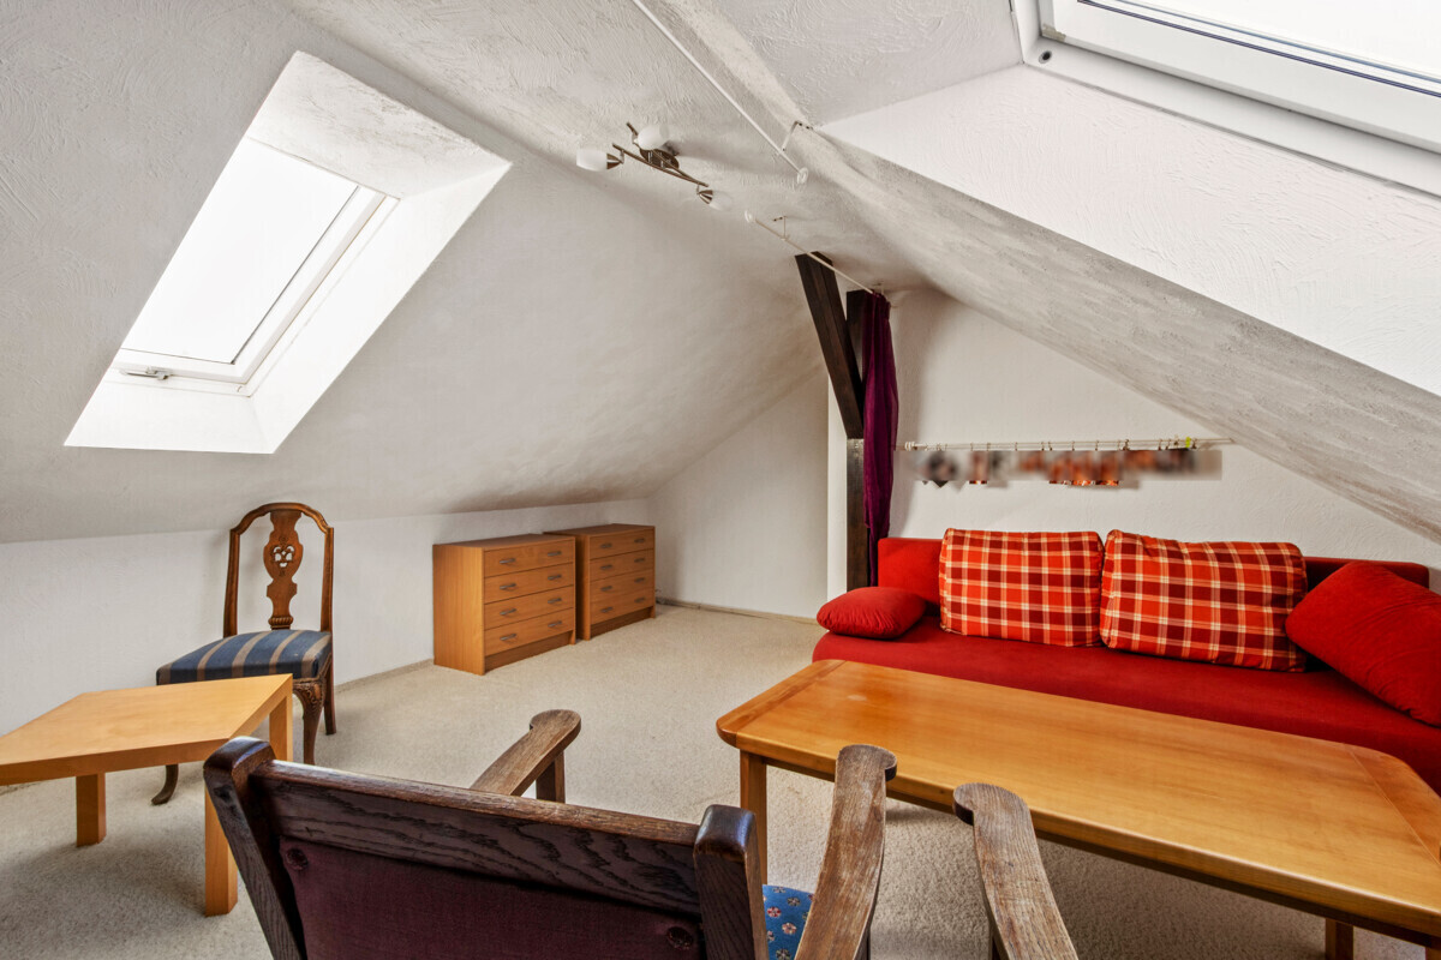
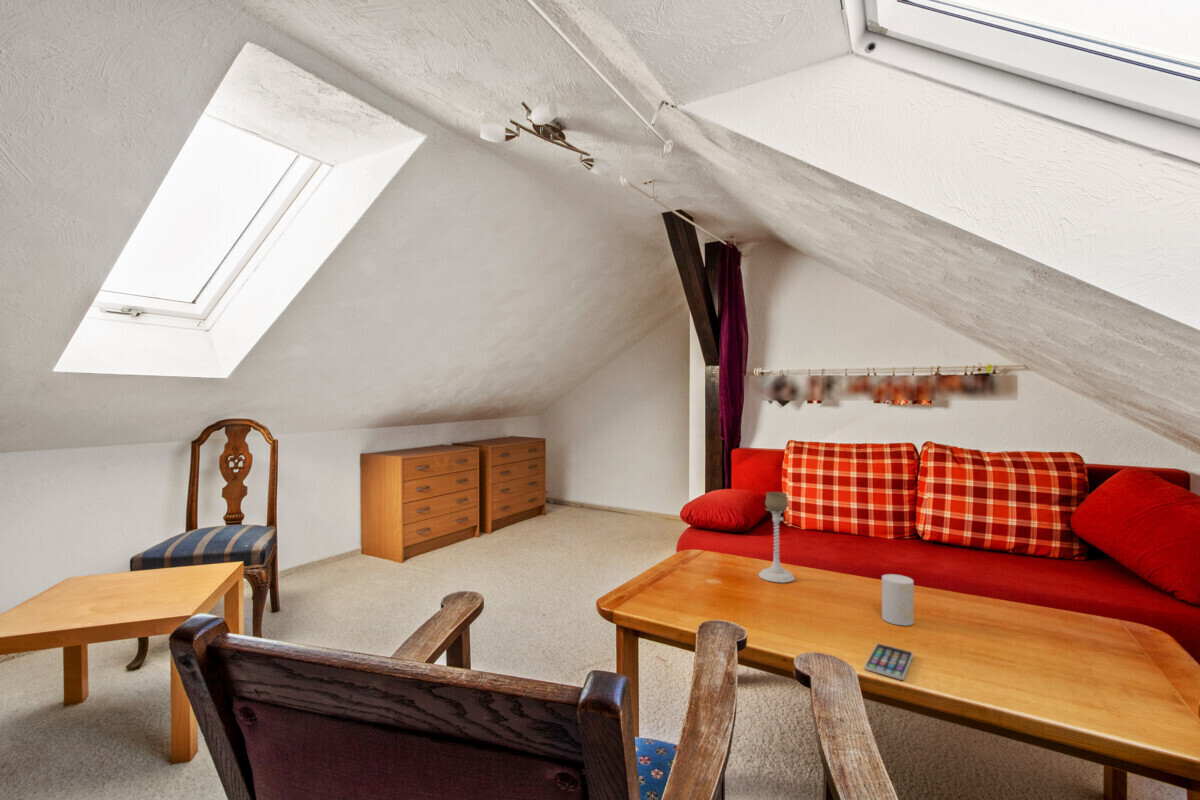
+ smartphone [864,642,914,681]
+ cup [881,573,915,627]
+ candle holder [757,491,796,584]
